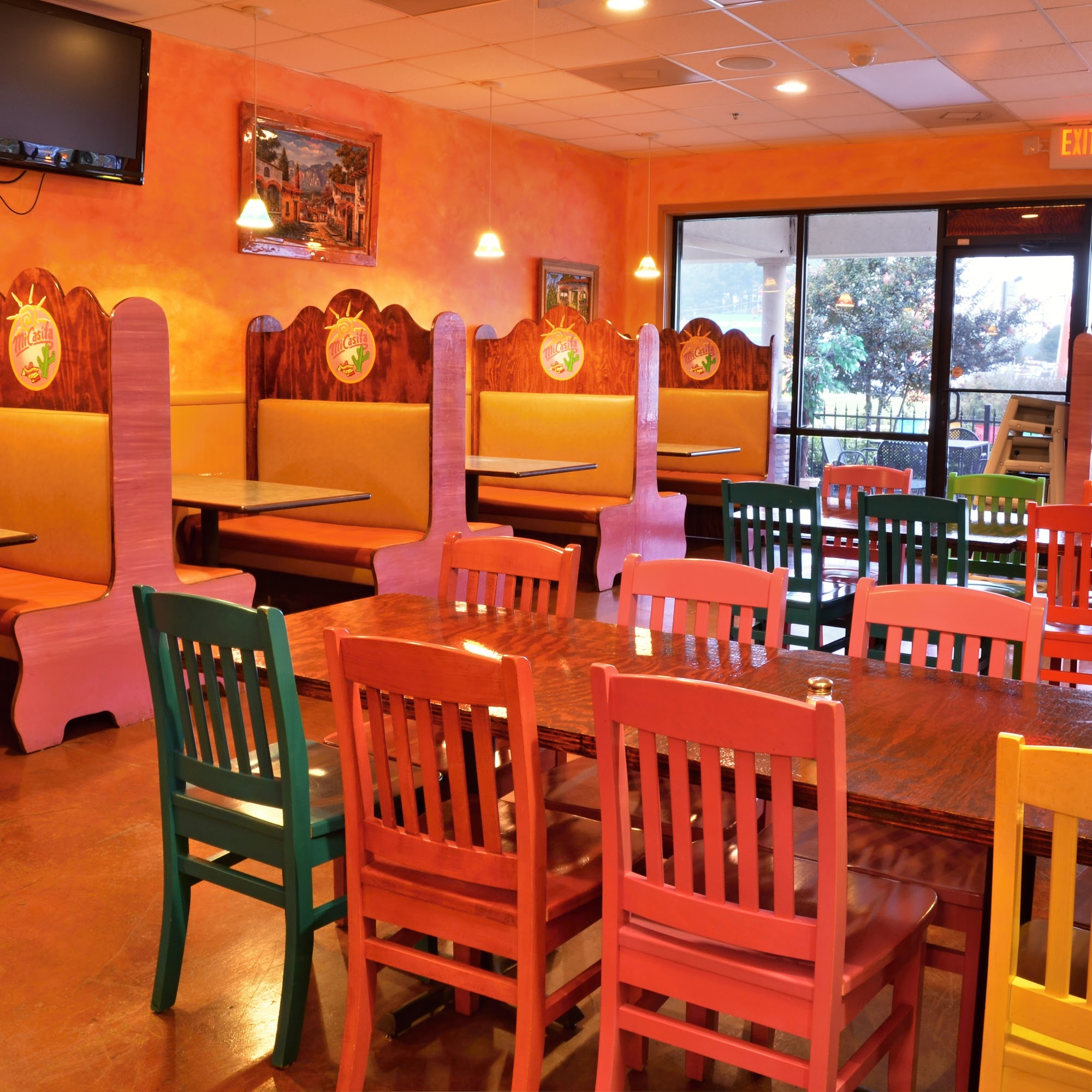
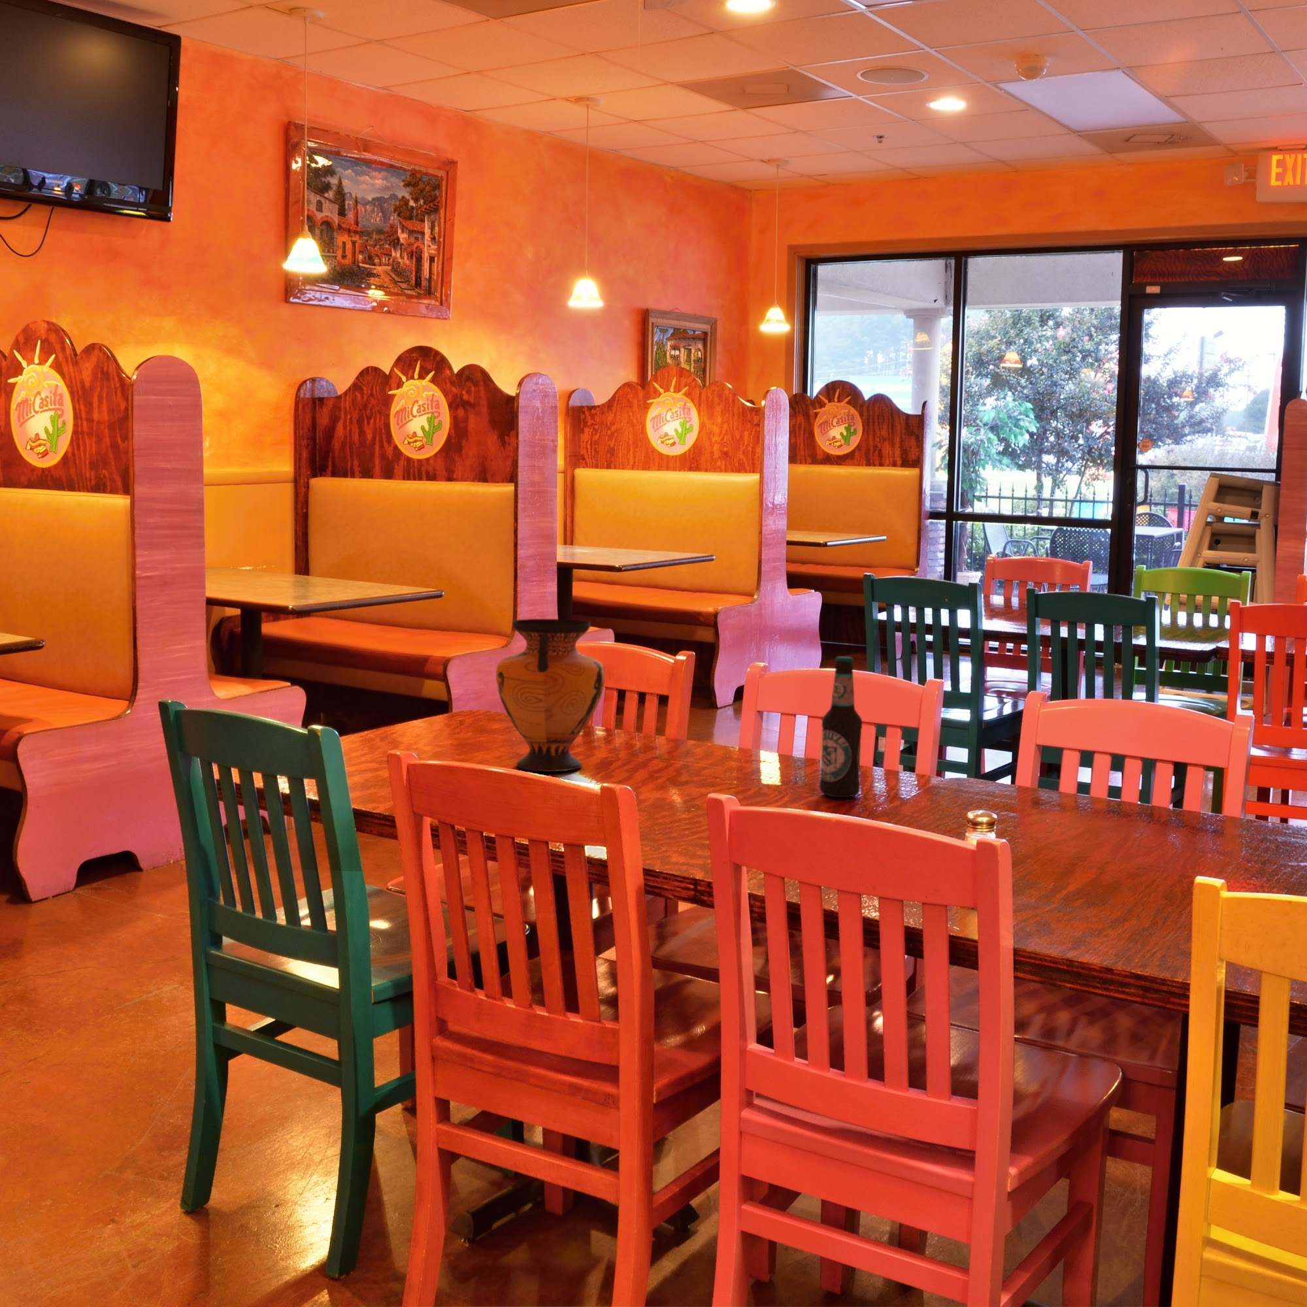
+ bottle [819,656,863,798]
+ vase [496,619,606,772]
